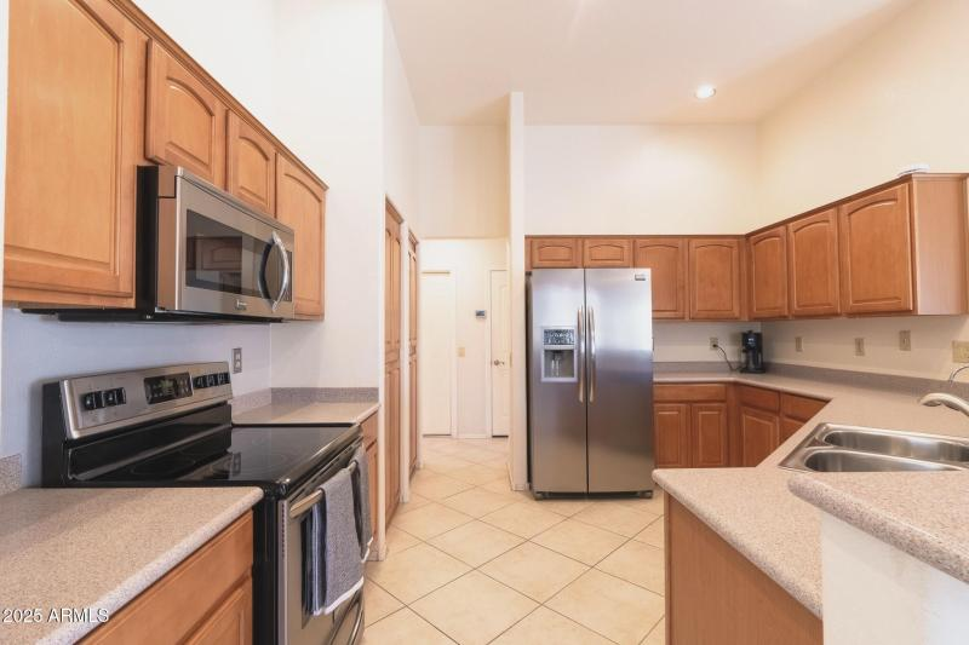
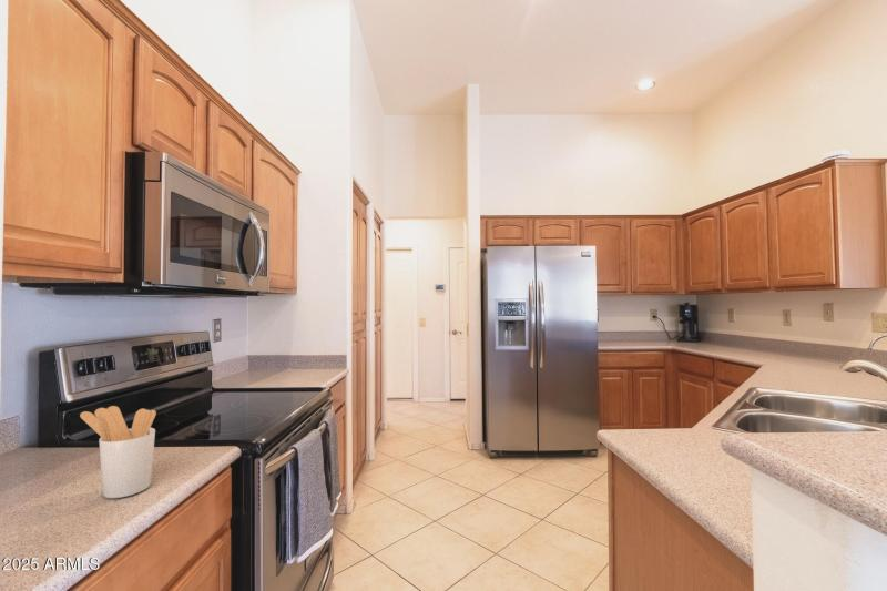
+ utensil holder [79,405,157,499]
